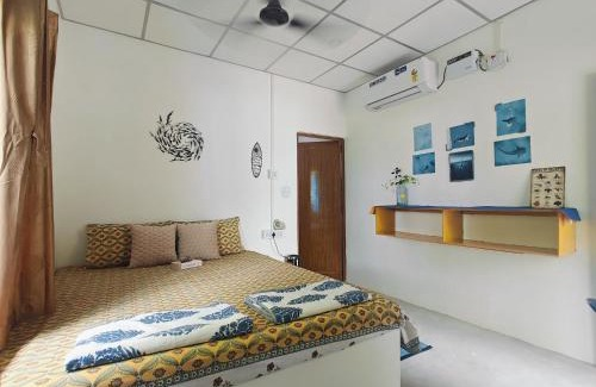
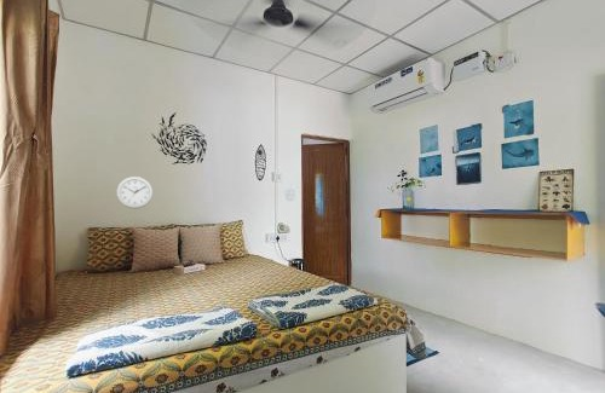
+ wall clock [115,175,154,209]
